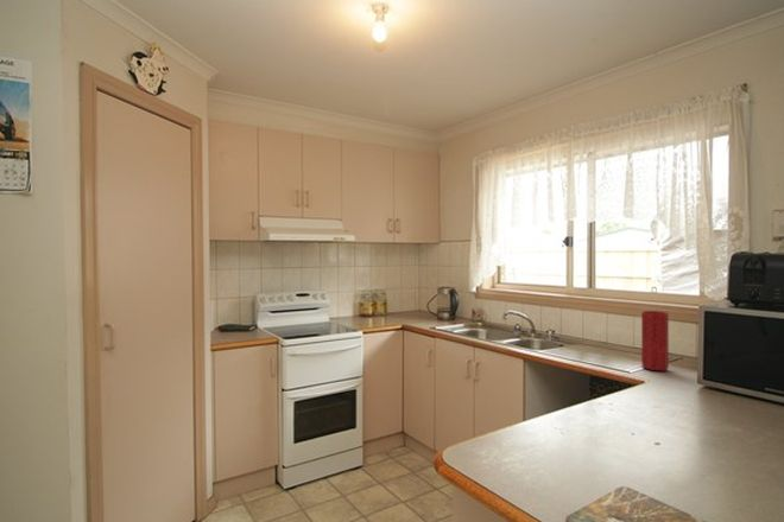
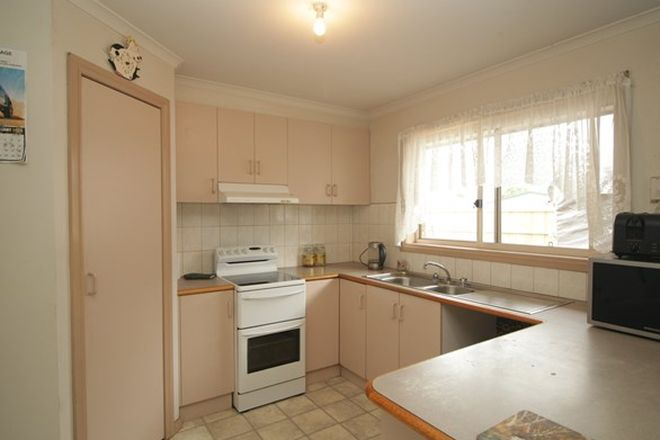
- vase [640,310,670,371]
